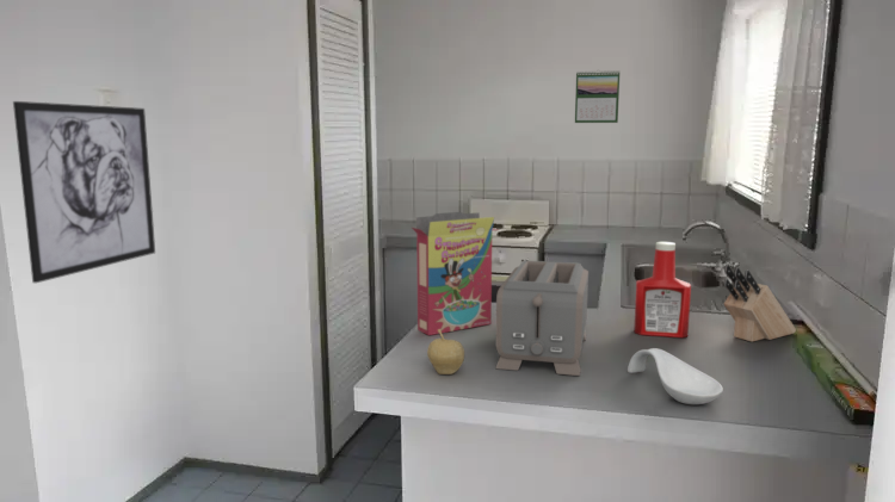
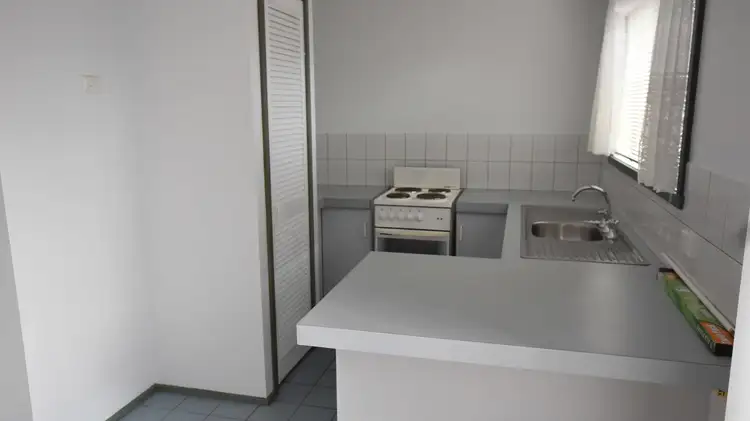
- fruit [426,329,465,376]
- knife block [723,264,797,343]
- spoon rest [626,347,724,405]
- wall art [12,100,156,284]
- soap bottle [632,241,692,339]
- cereal box [411,211,499,336]
- calendar [574,69,621,124]
- toaster [494,259,590,377]
